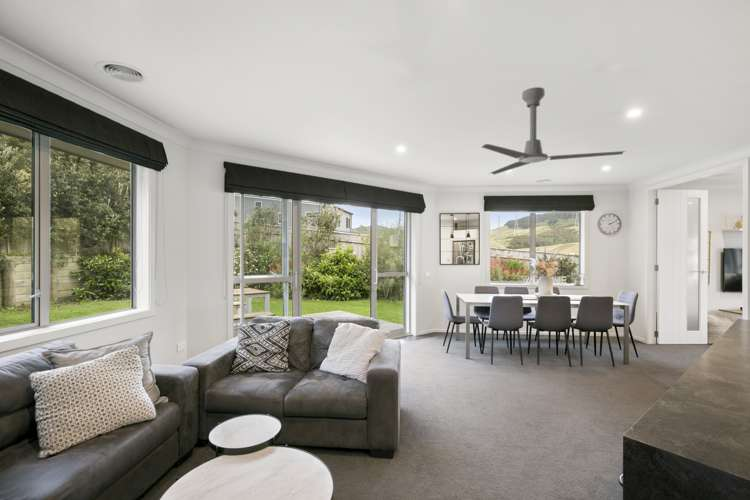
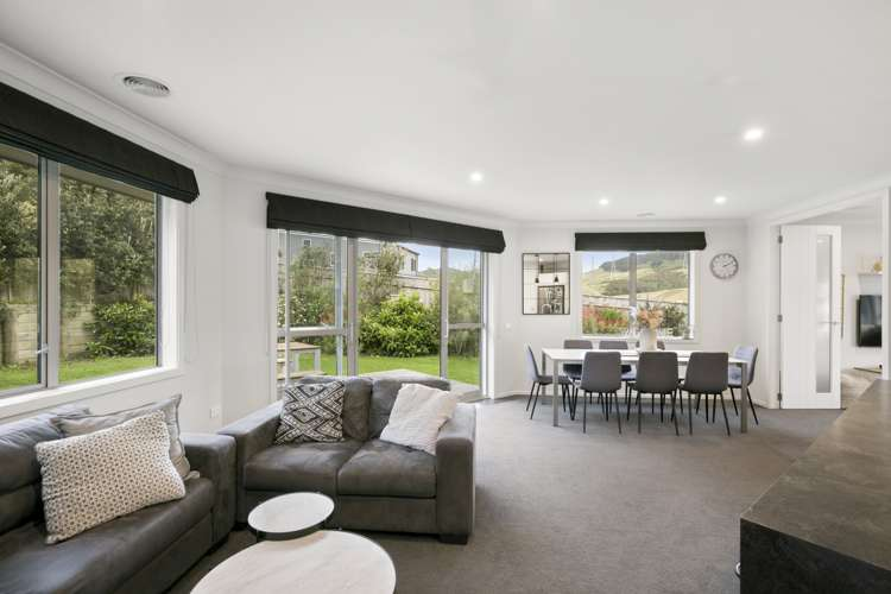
- ceiling fan [481,86,627,175]
